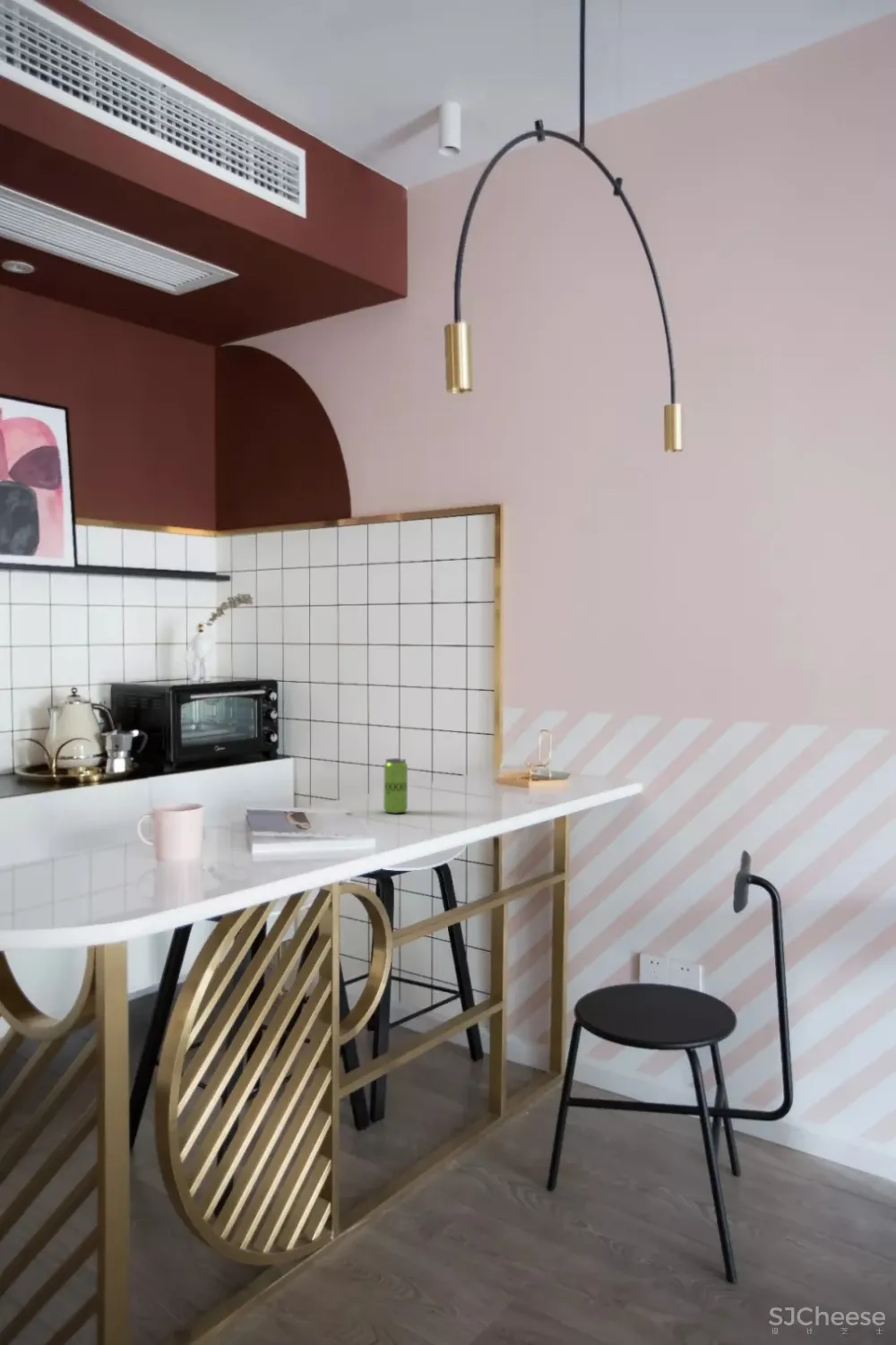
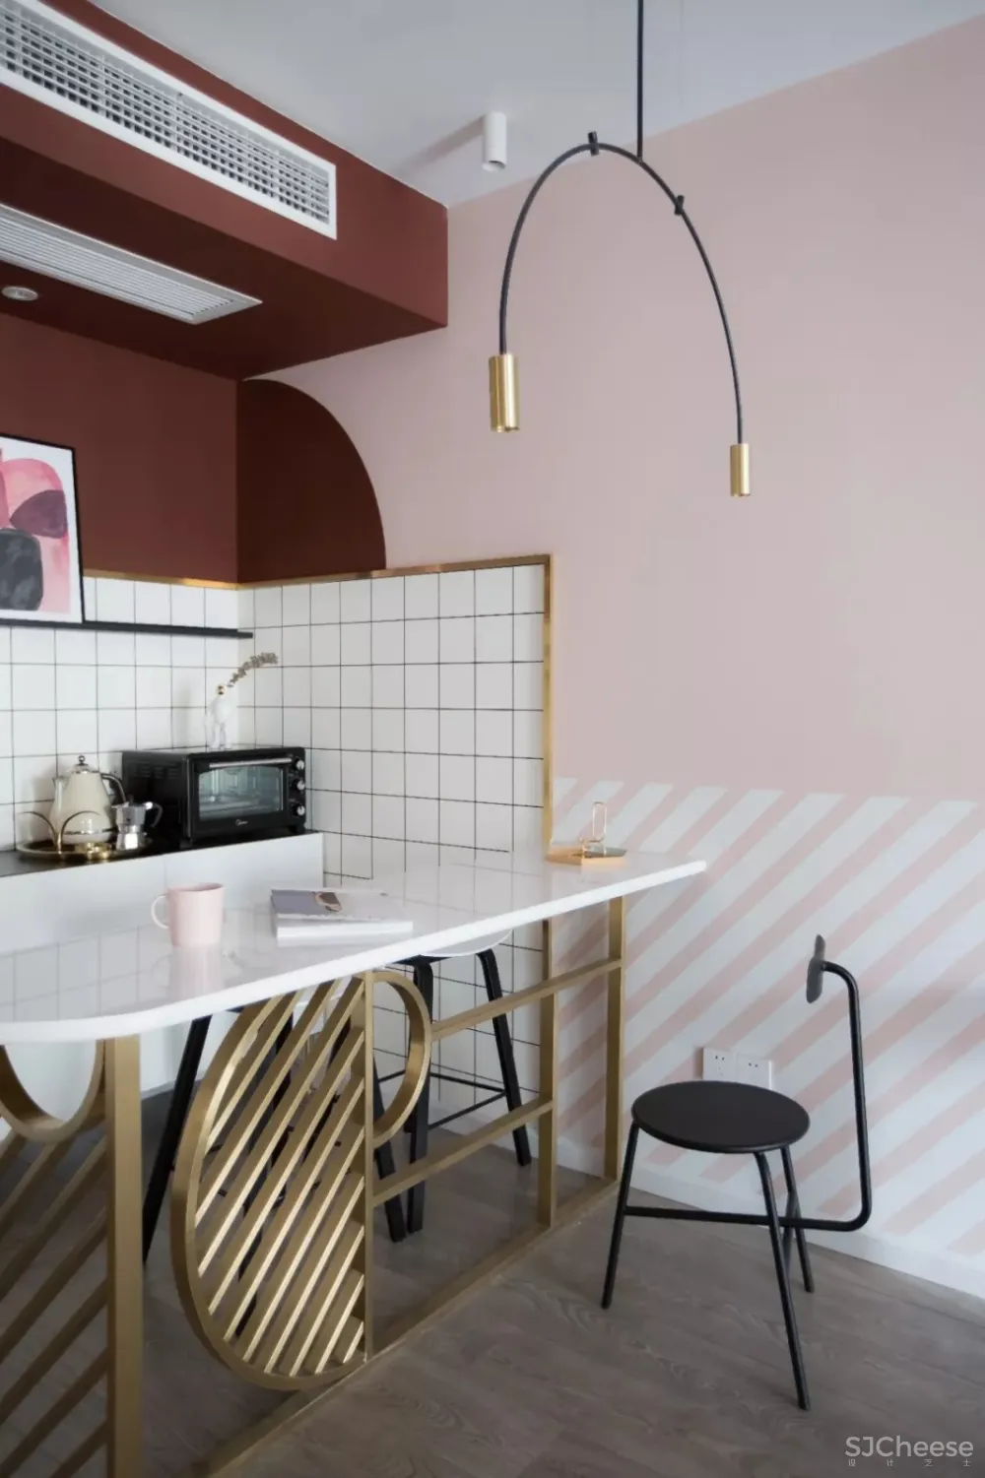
- beverage can [383,757,409,815]
